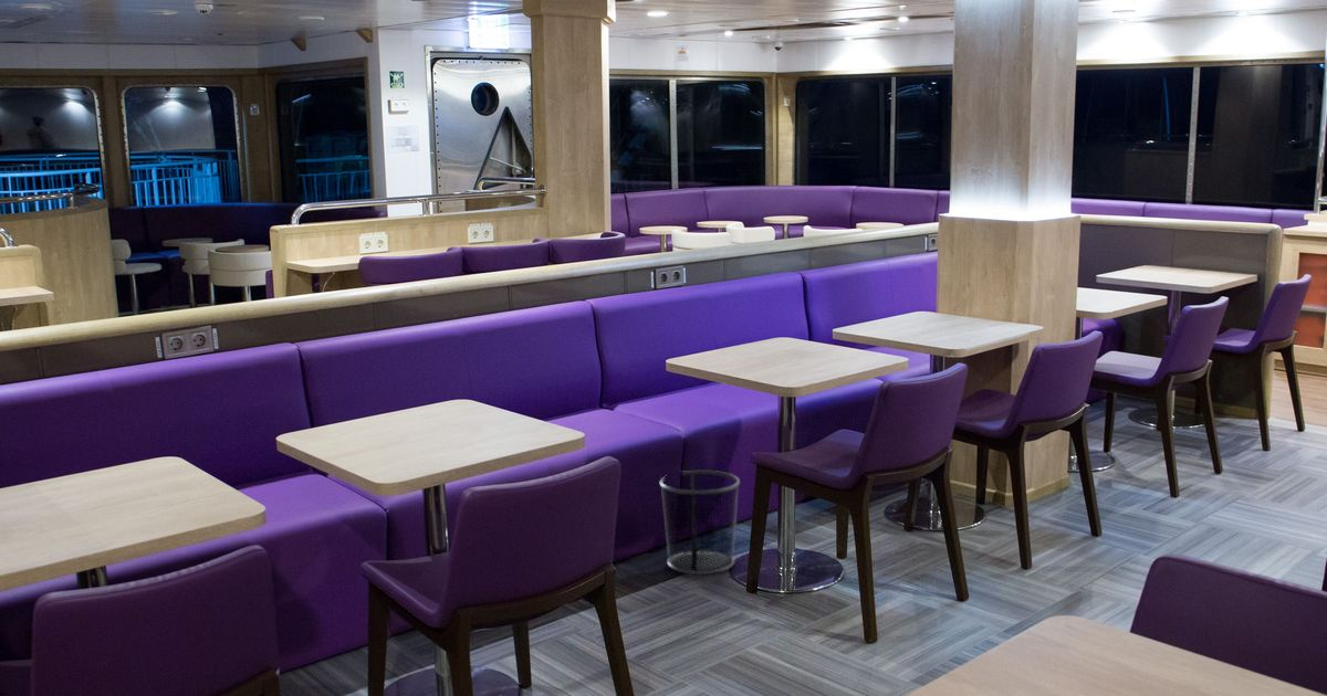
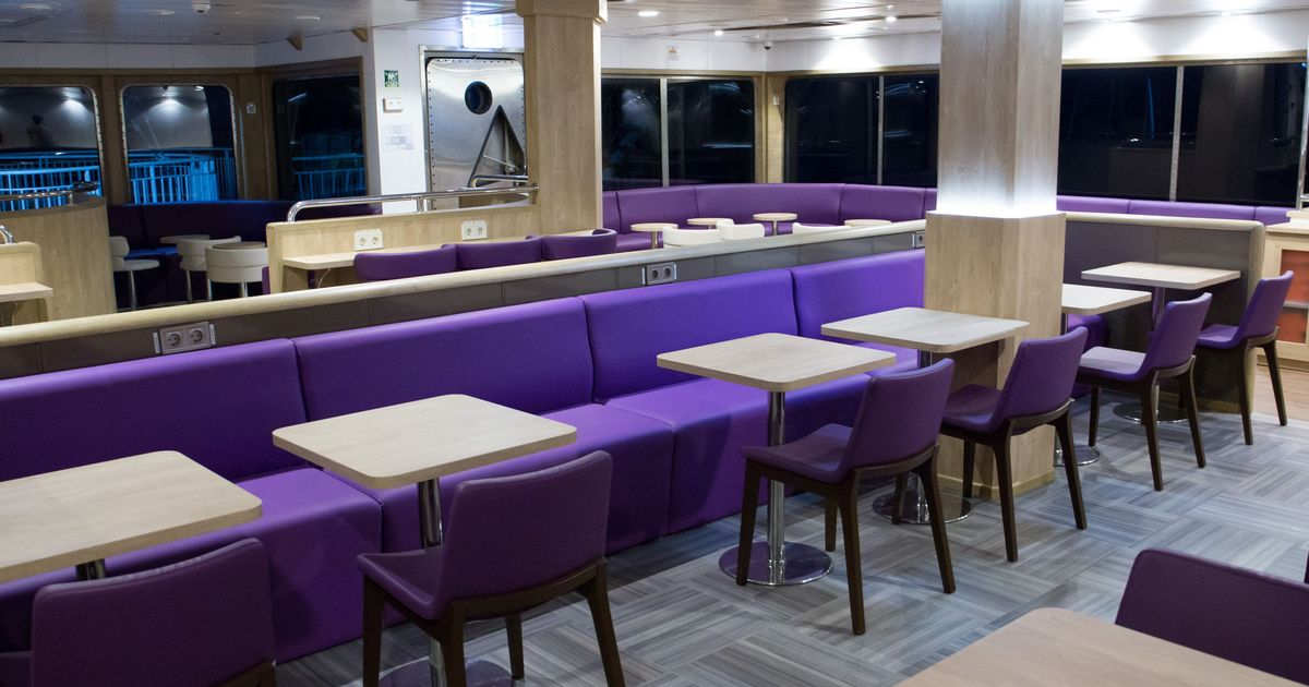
- waste bin [658,470,741,576]
